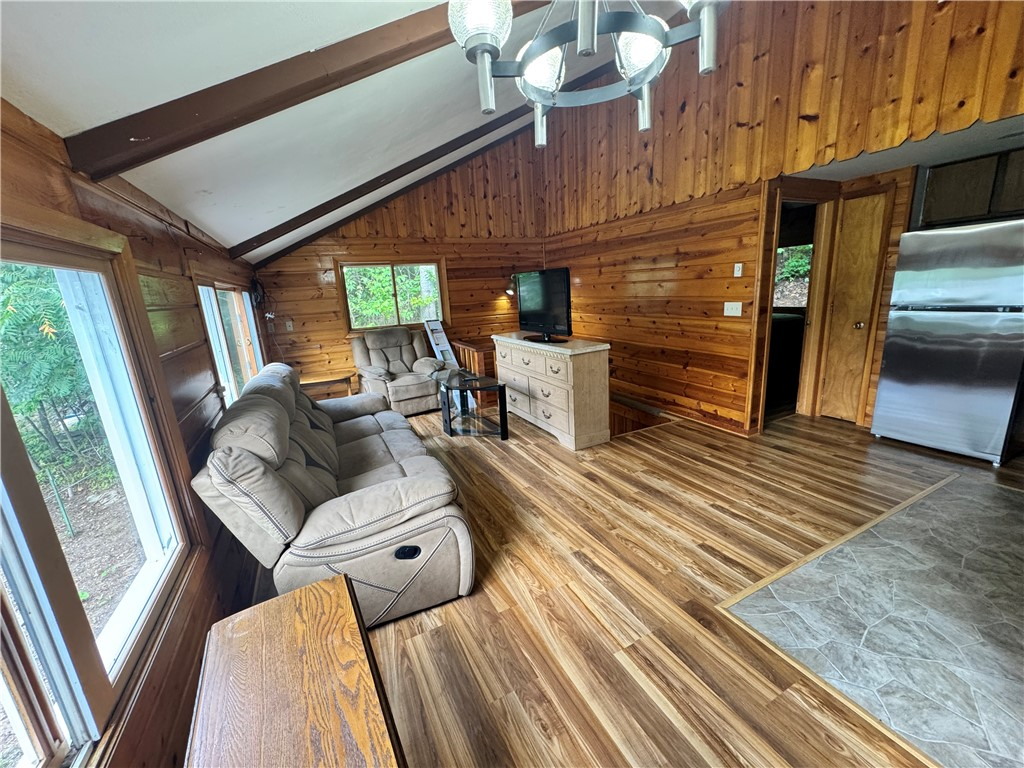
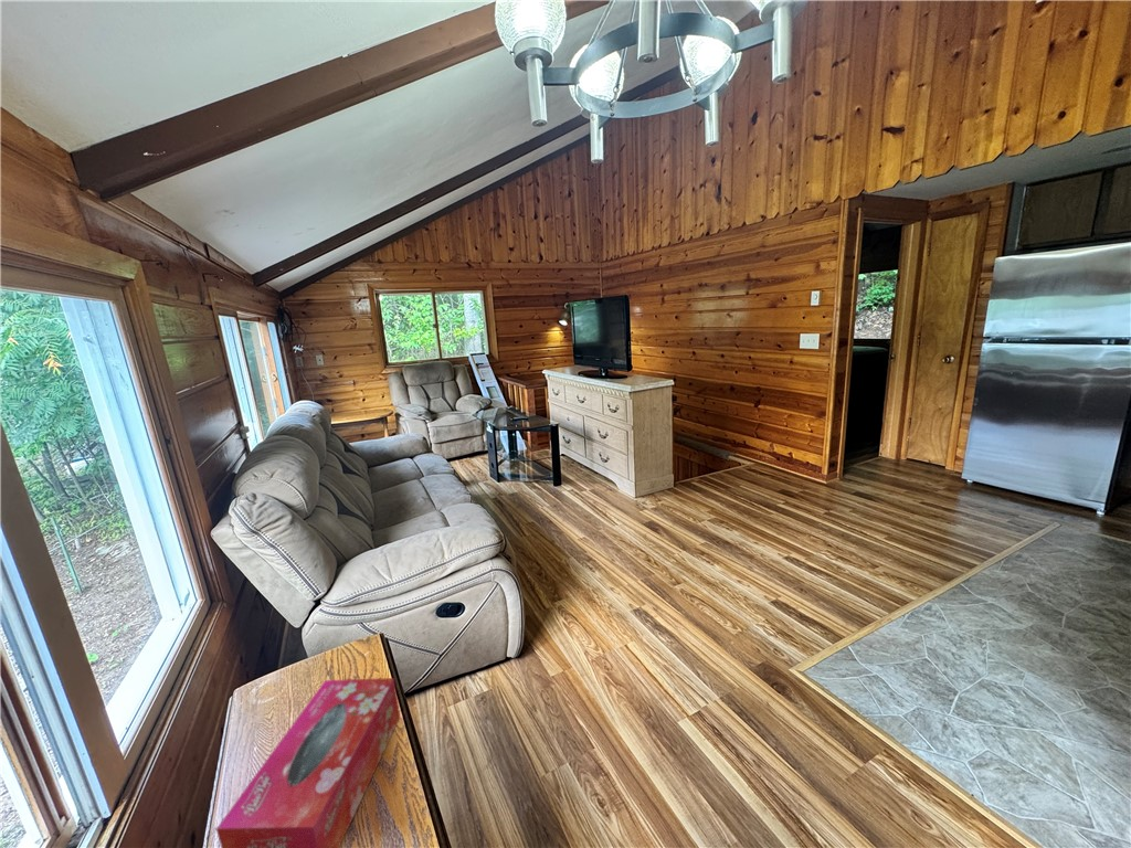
+ tissue box [215,677,401,848]
